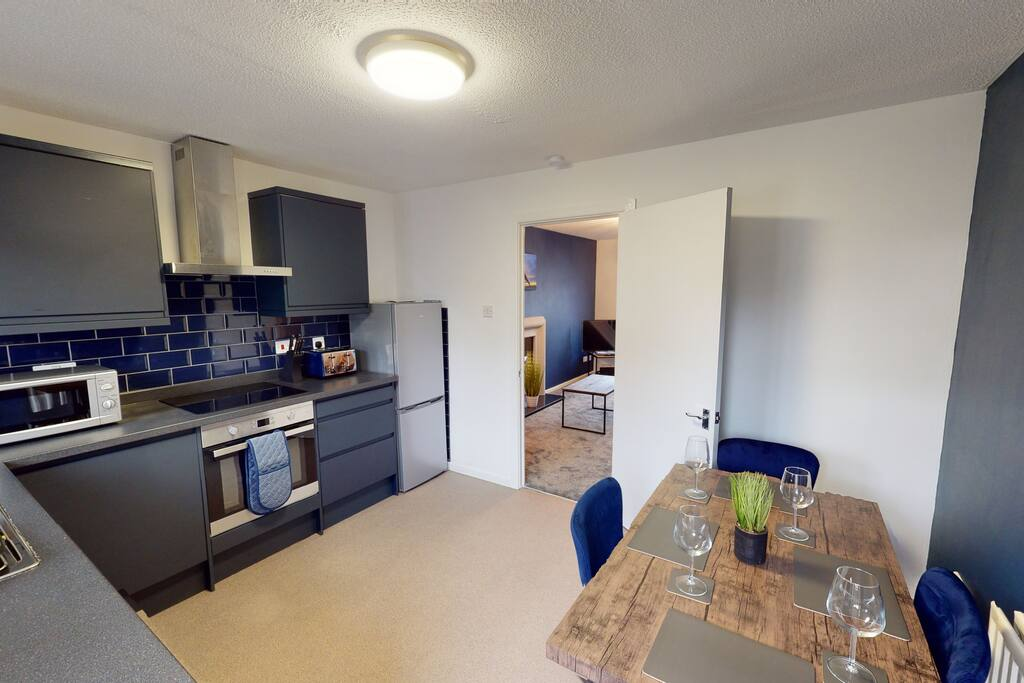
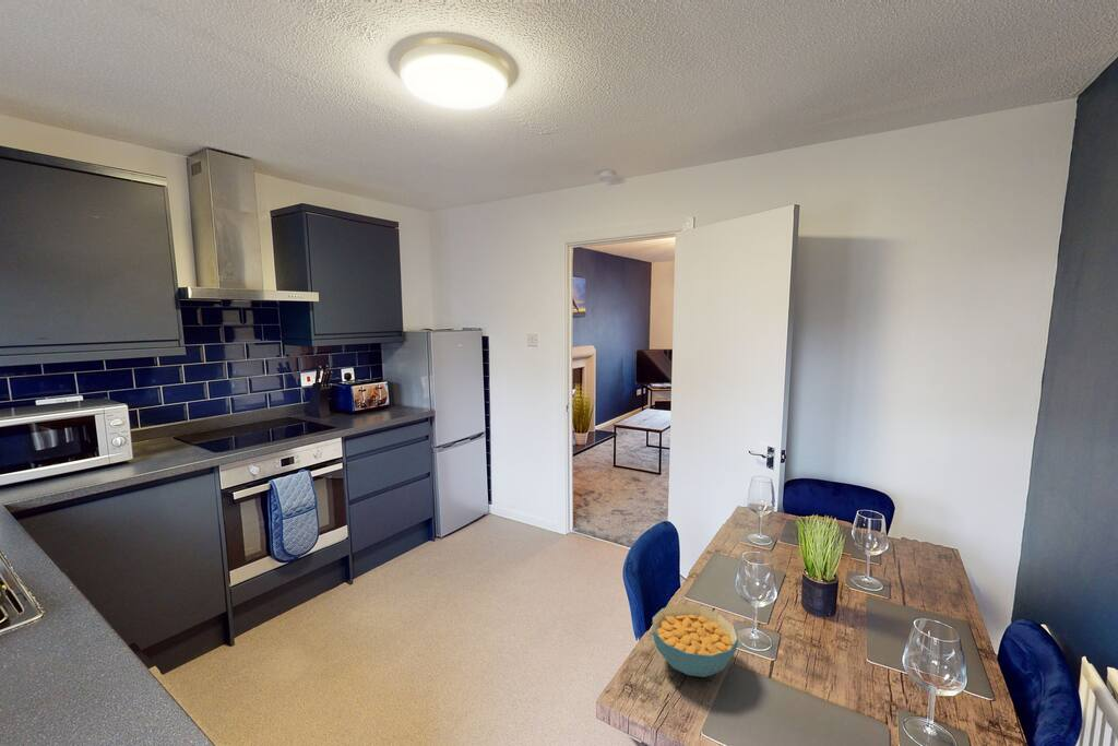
+ cereal bowl [652,603,739,678]
